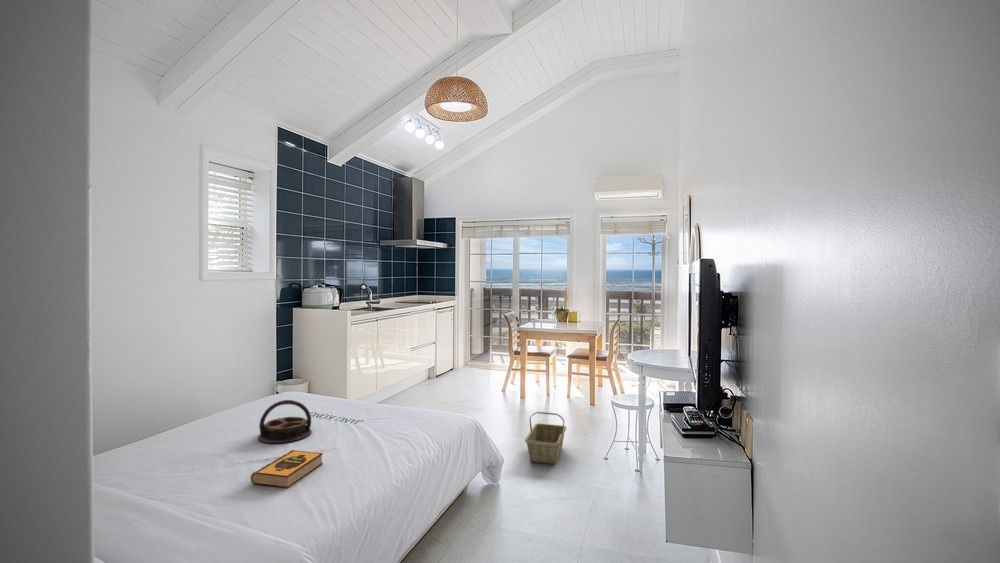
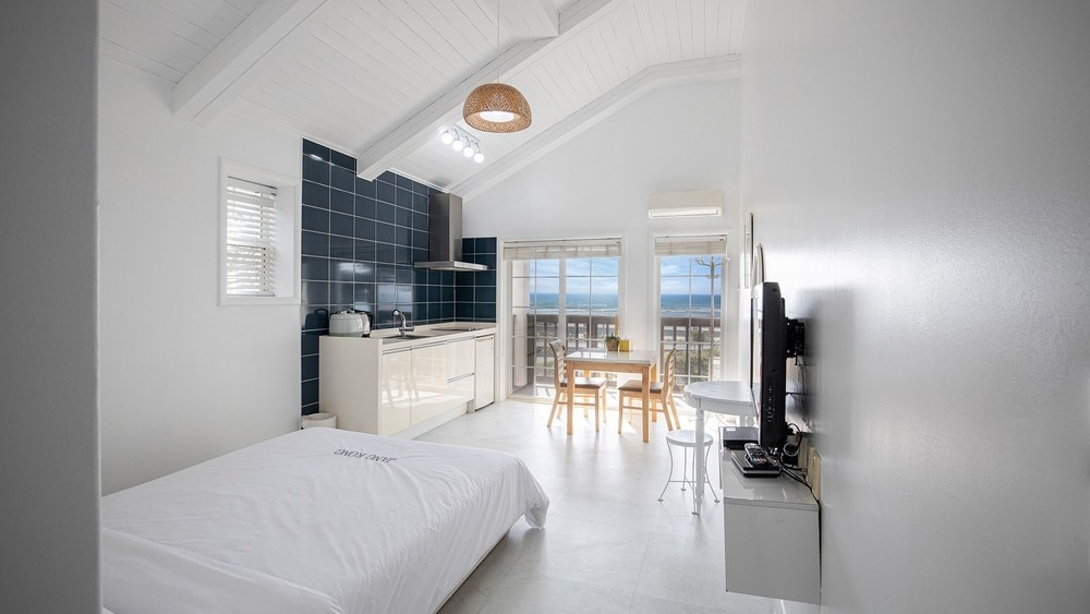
- hardback book [250,449,324,489]
- serving tray [257,399,313,444]
- basket [524,411,567,465]
